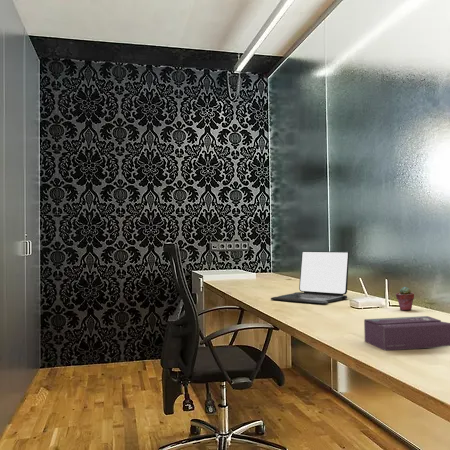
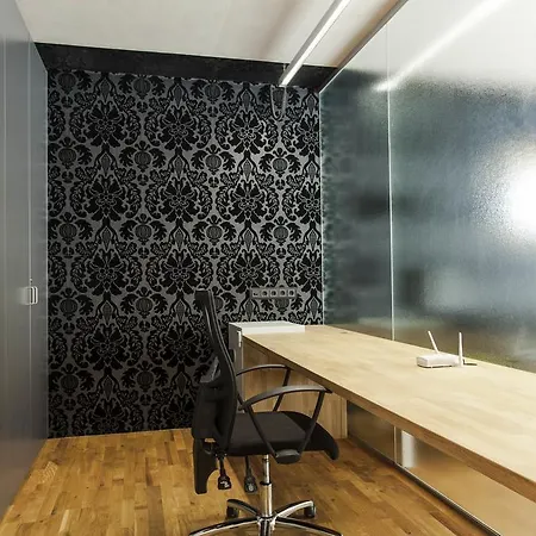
- tissue box [363,315,450,352]
- laptop [270,250,350,305]
- potted succulent [395,286,415,311]
